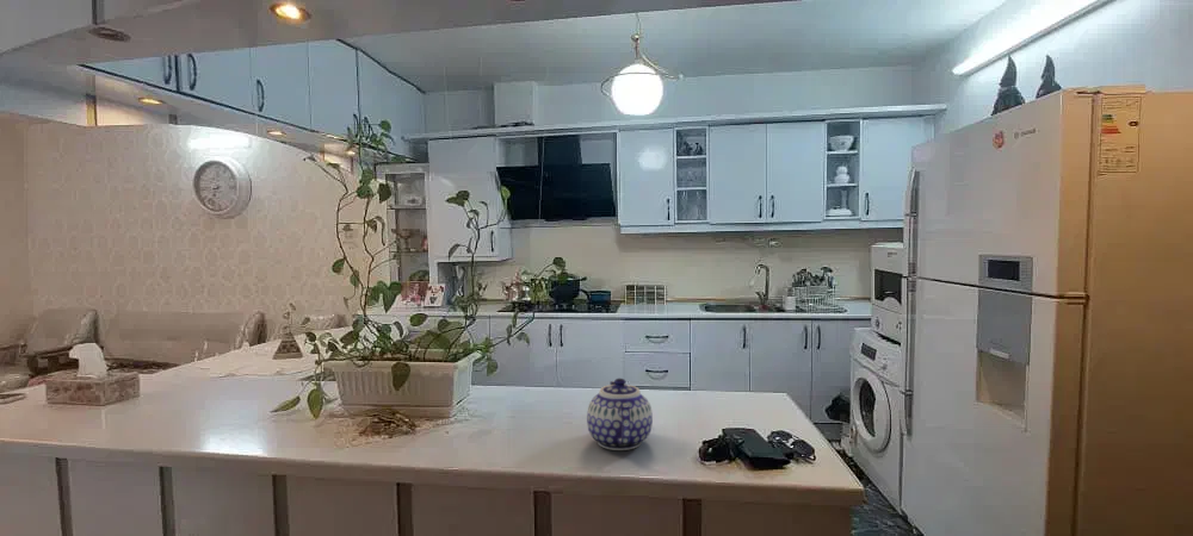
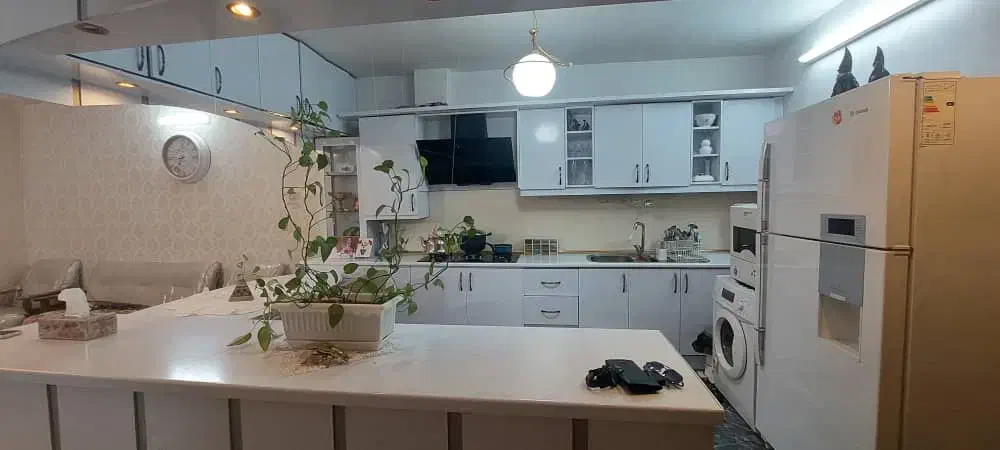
- teapot [586,378,654,451]
